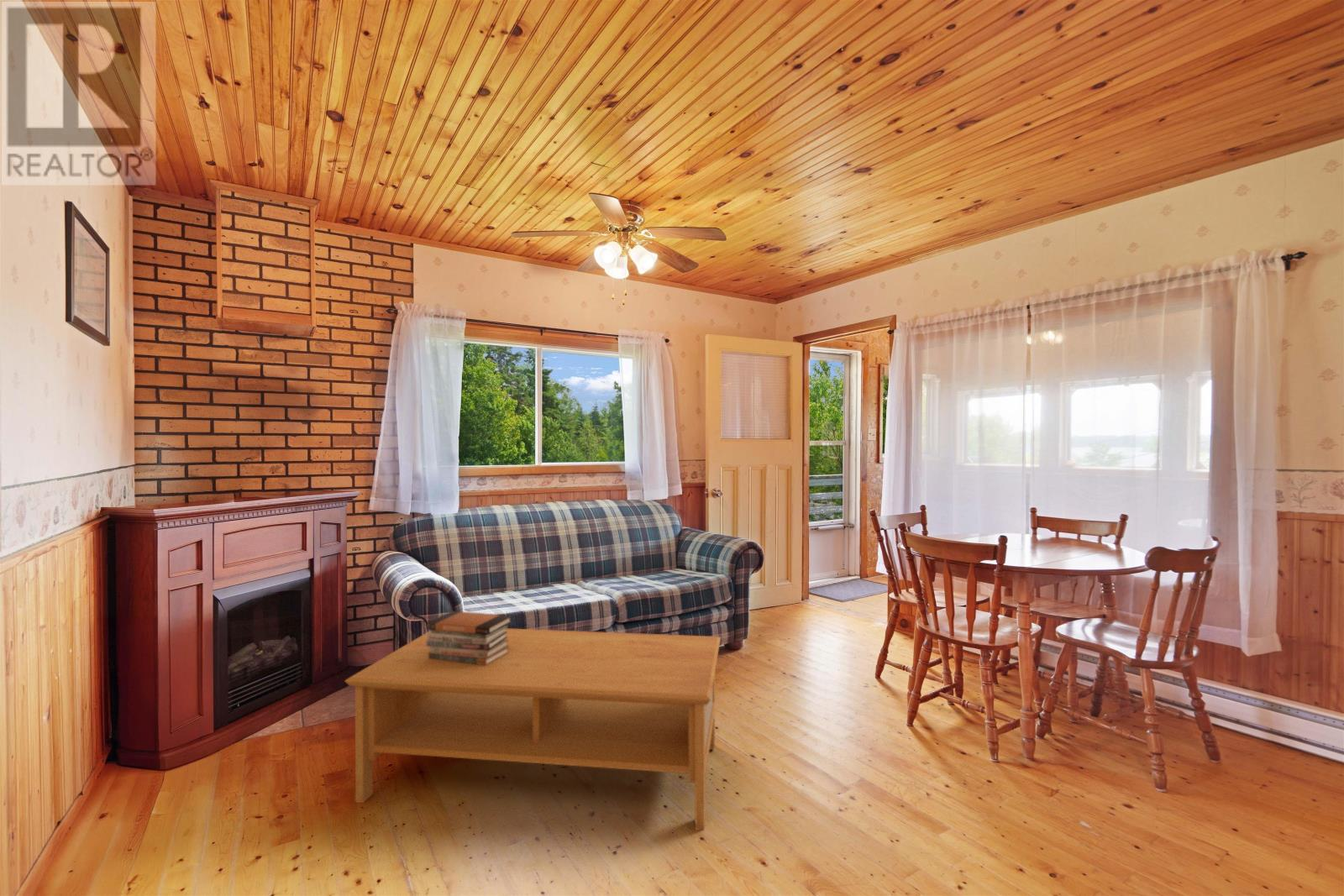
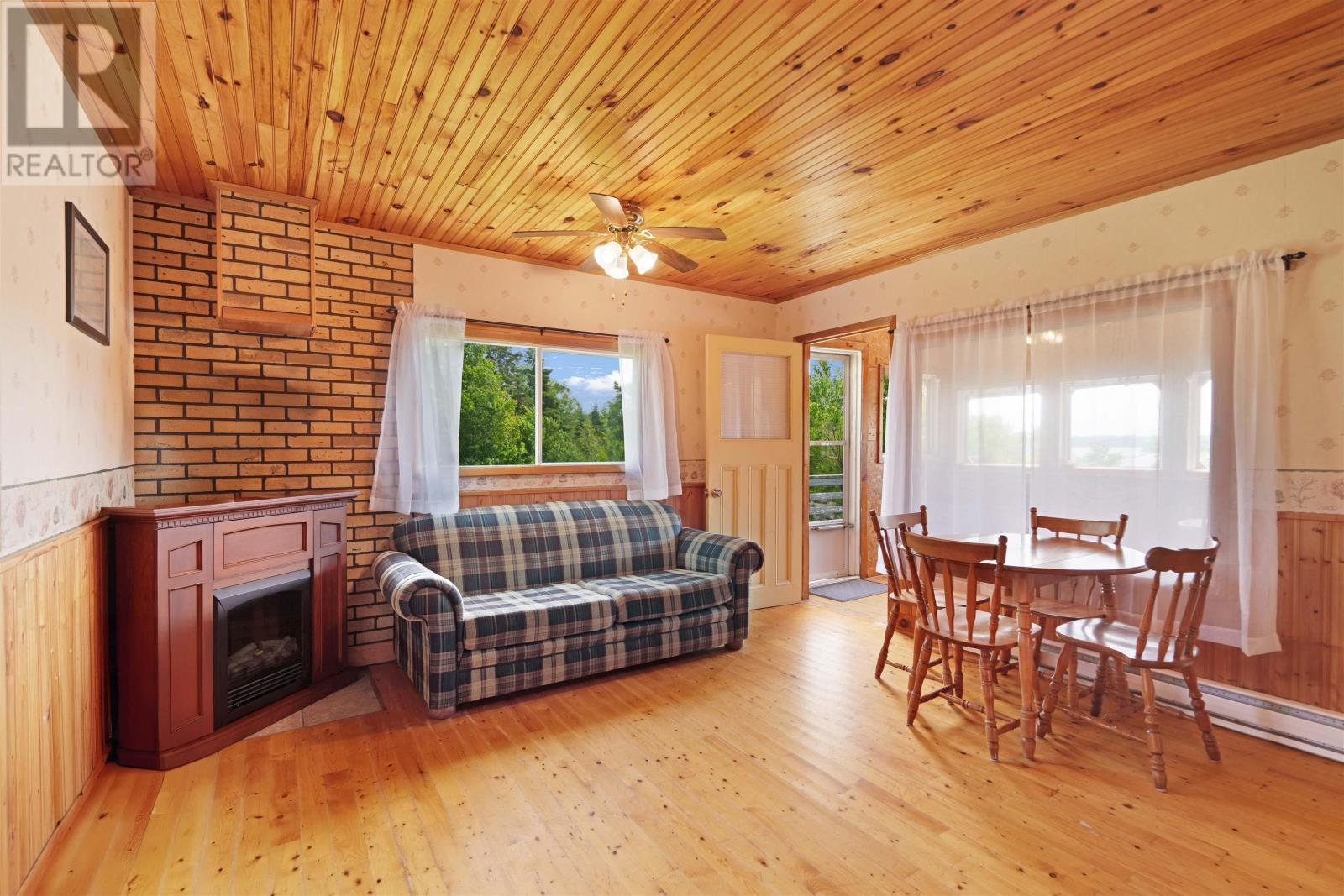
- coffee table [344,627,722,831]
- book stack [425,610,513,666]
